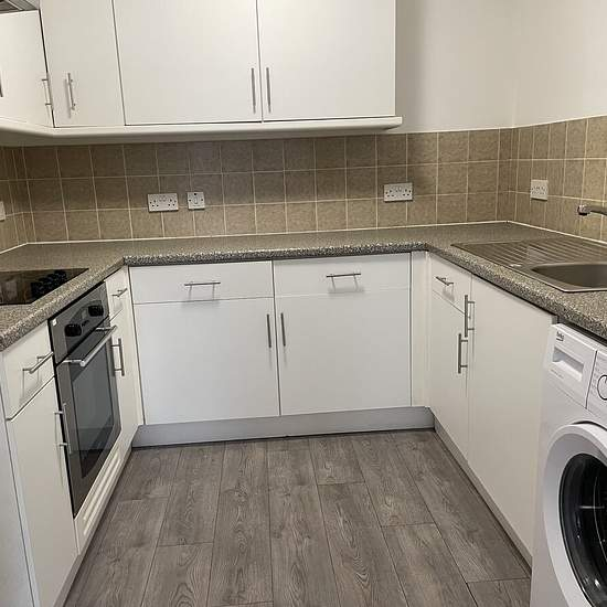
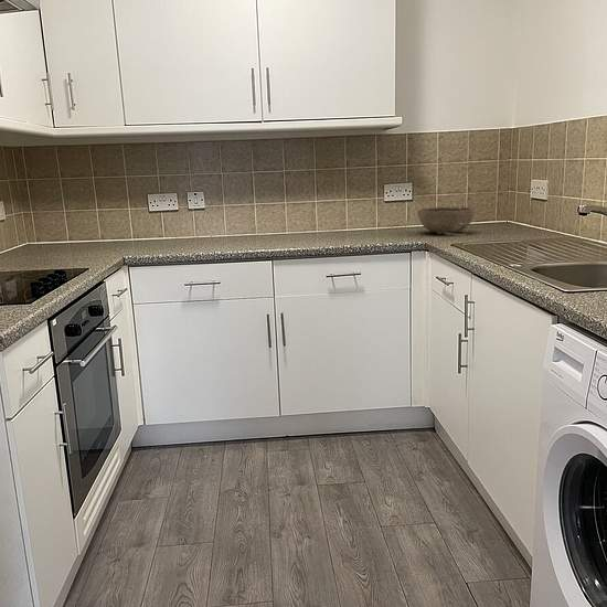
+ bowl [416,206,476,234]
